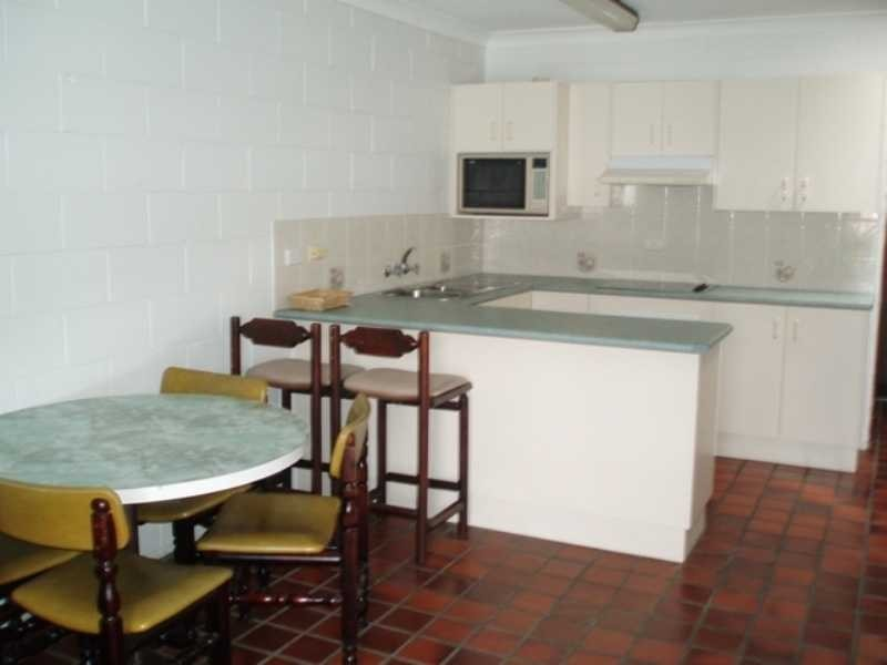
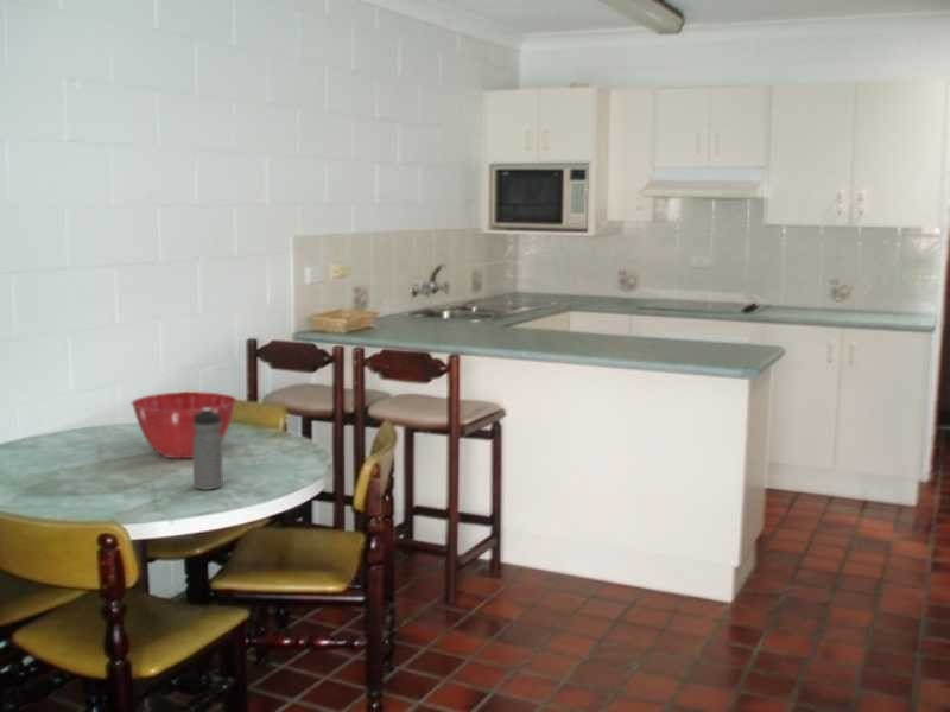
+ water bottle [192,408,224,491]
+ mixing bowl [131,390,238,460]
